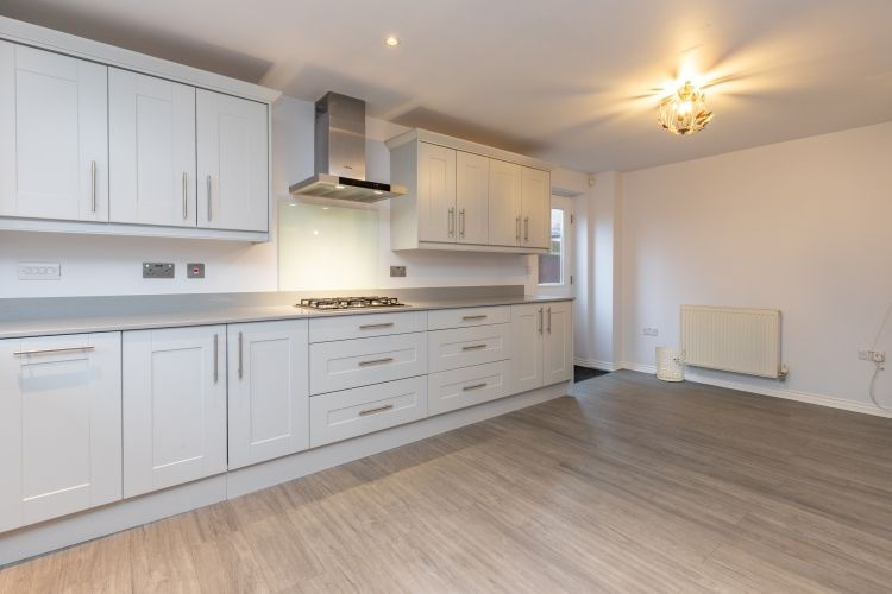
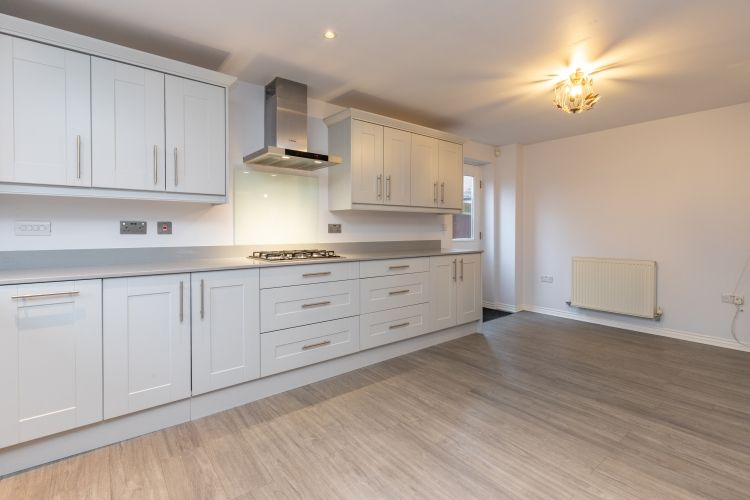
- waste bin [654,346,686,383]
